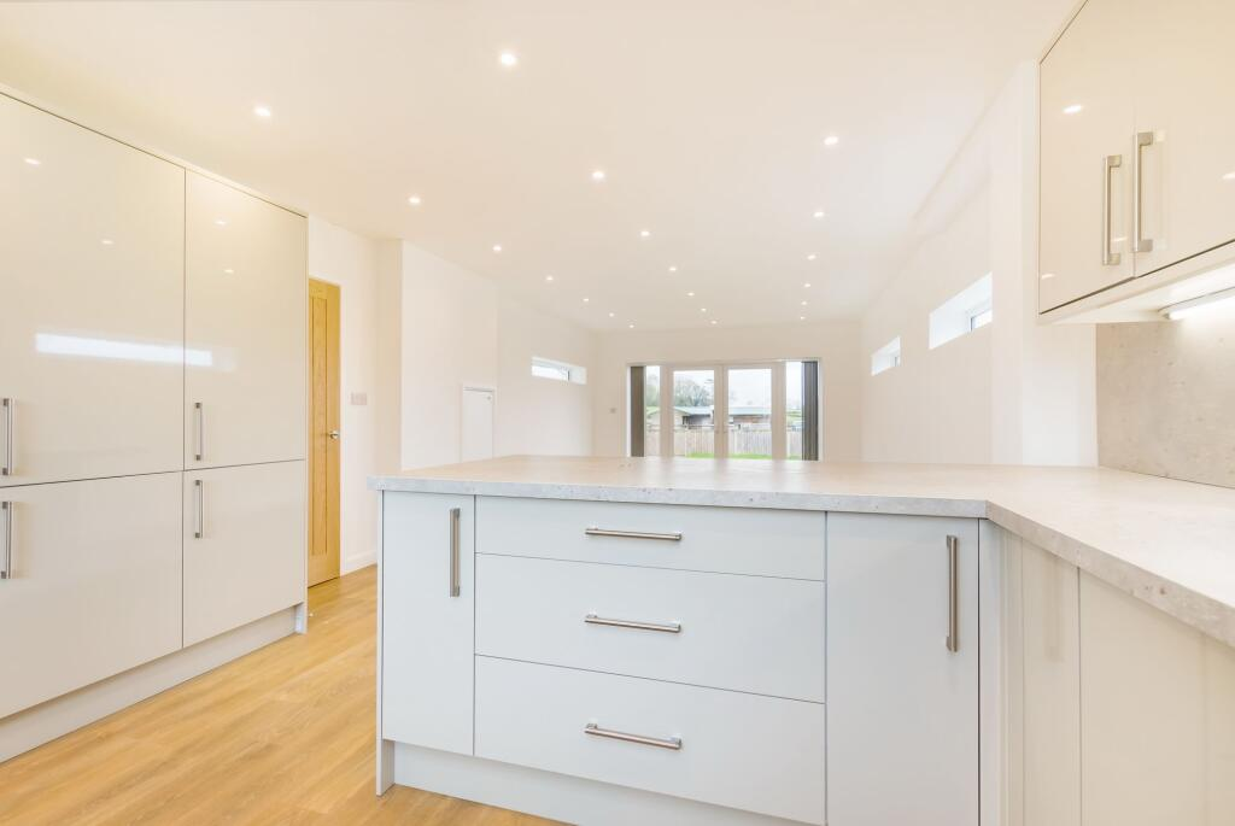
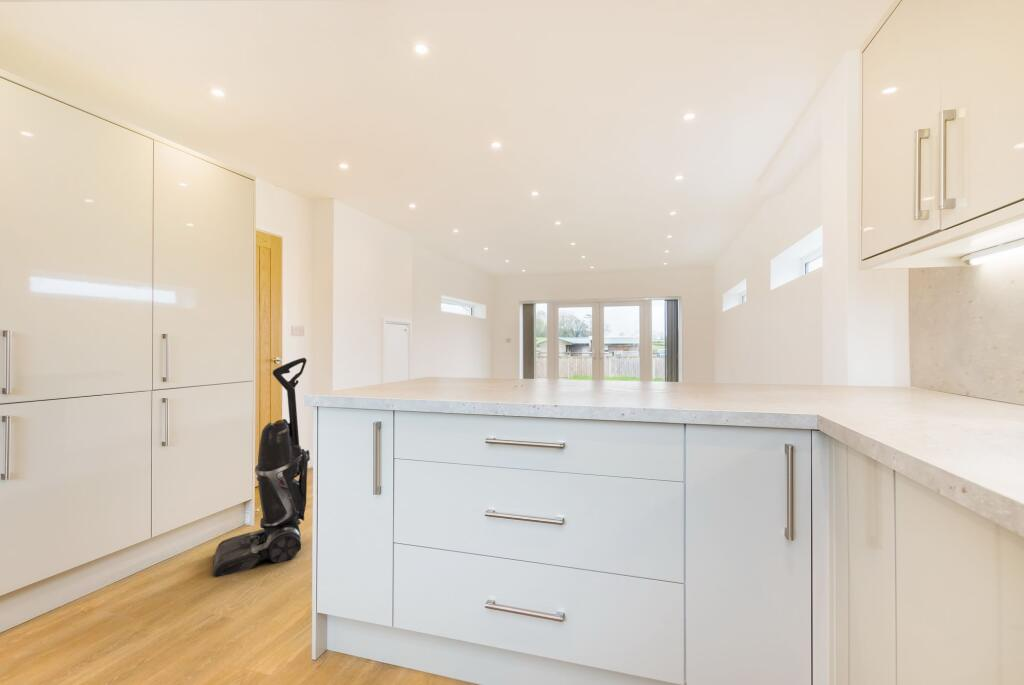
+ vacuum cleaner [212,357,311,578]
